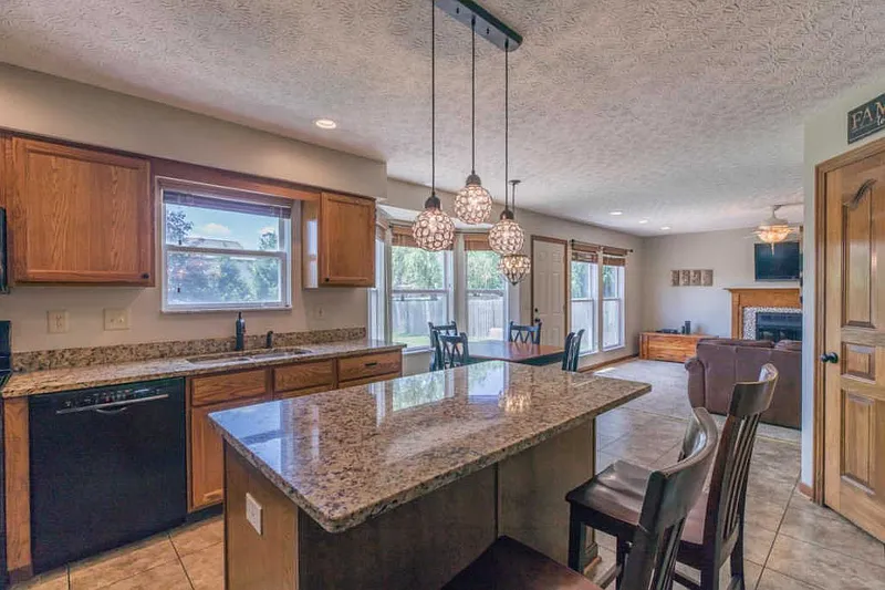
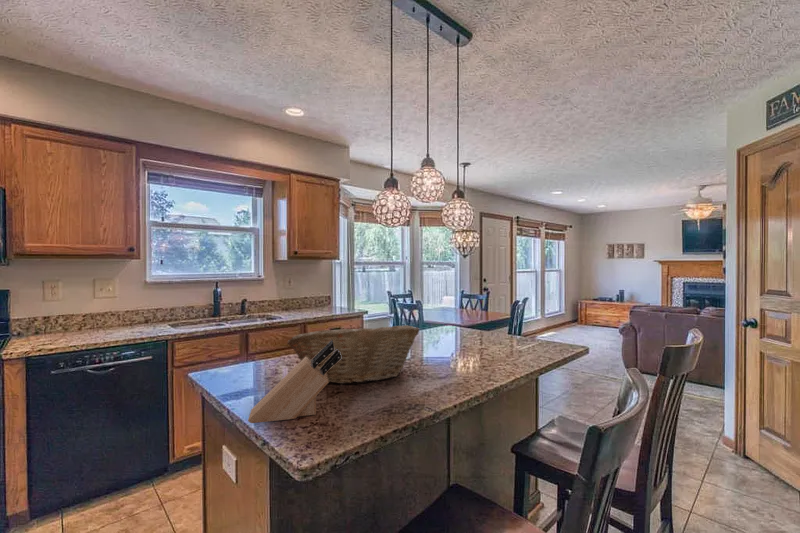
+ knife block [247,340,341,424]
+ fruit basket [286,324,420,385]
